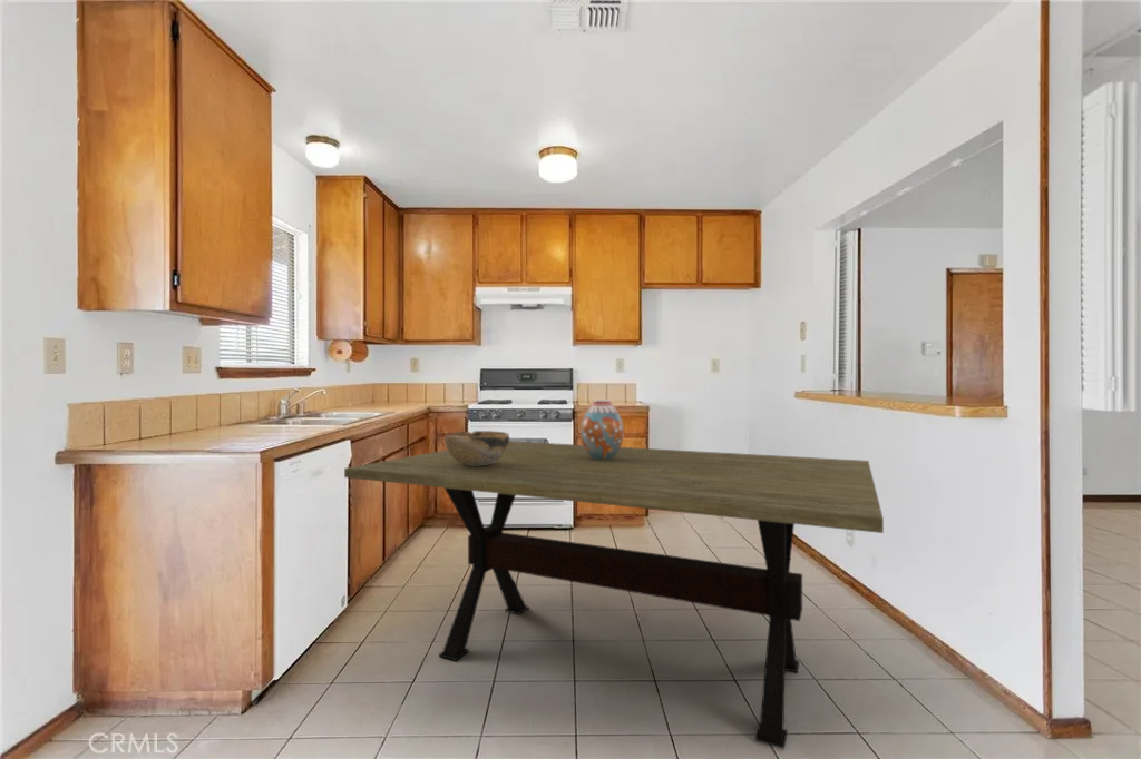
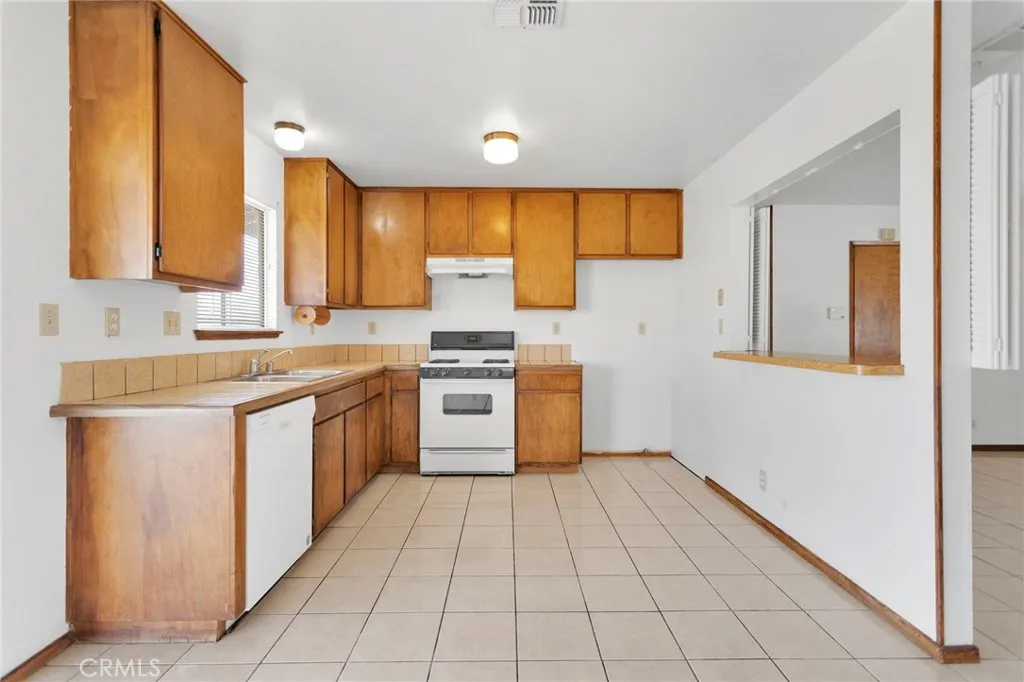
- decorative bowl [443,430,510,466]
- dining table [343,440,885,749]
- vase [579,398,625,461]
